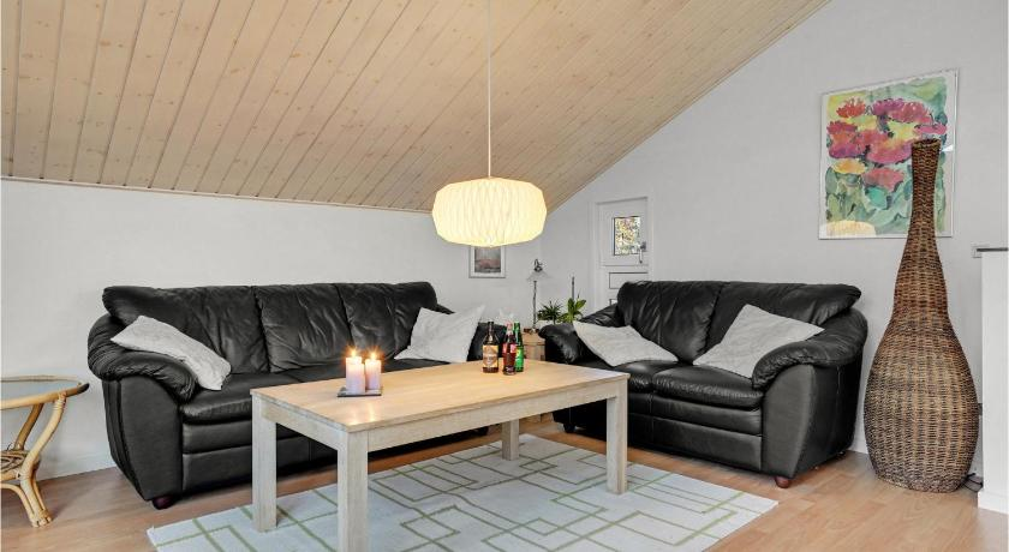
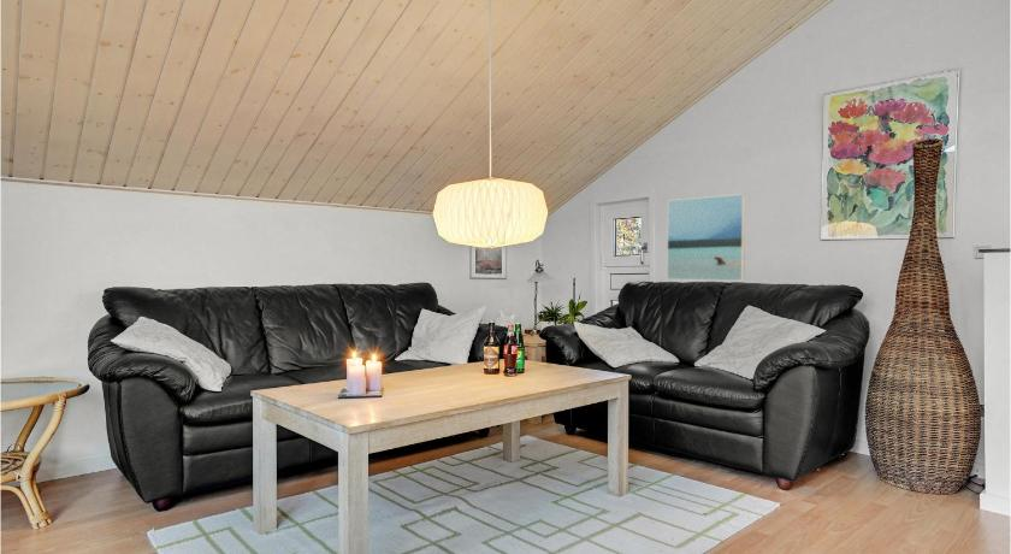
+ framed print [666,193,746,282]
